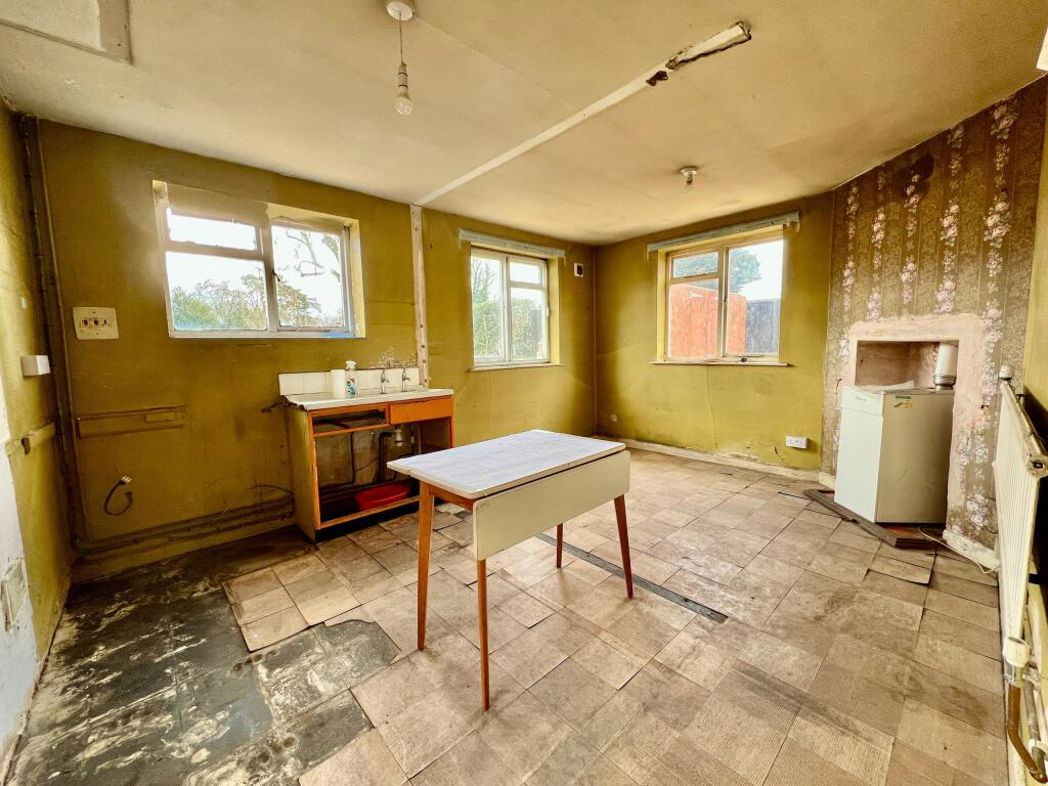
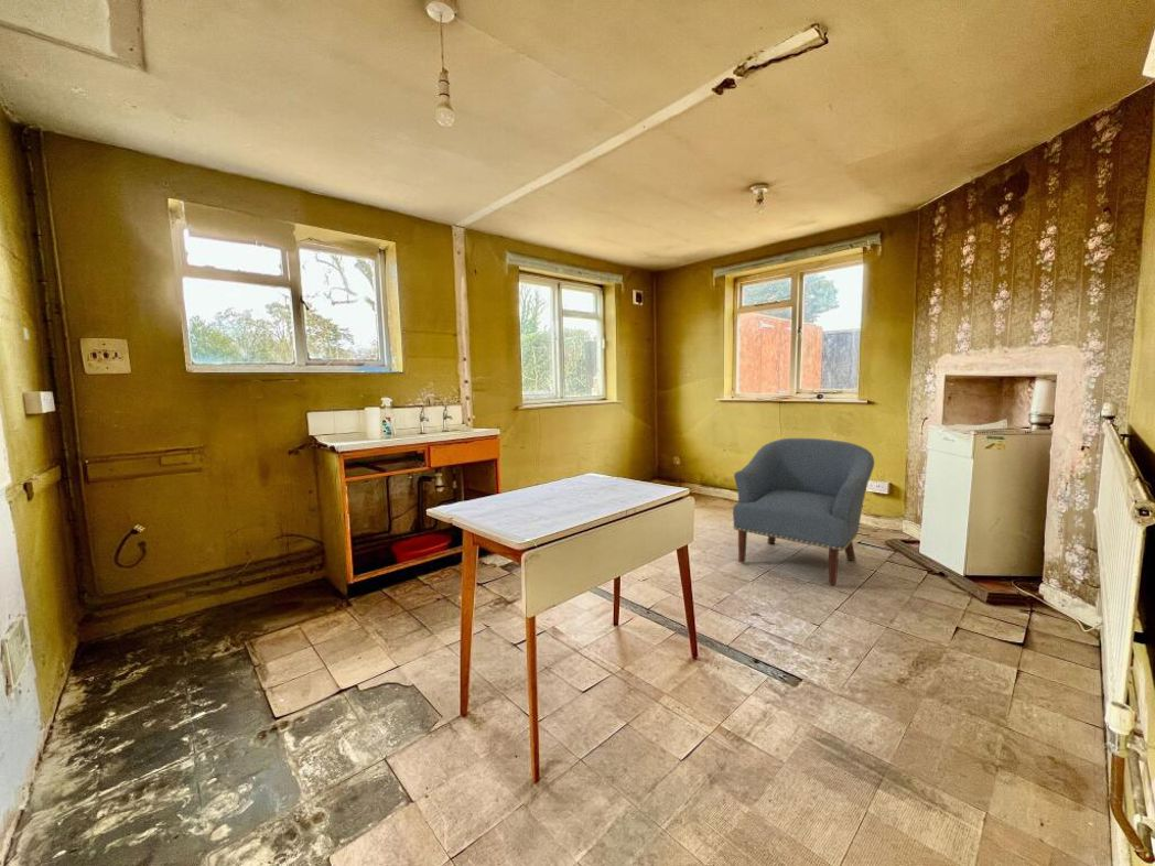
+ chair [732,437,875,586]
